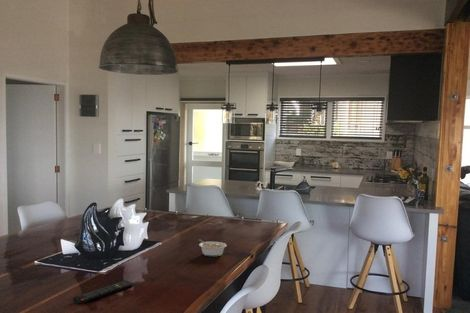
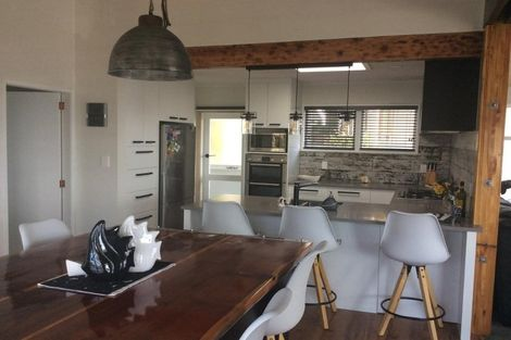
- legume [198,238,228,257]
- remote control [72,279,135,305]
